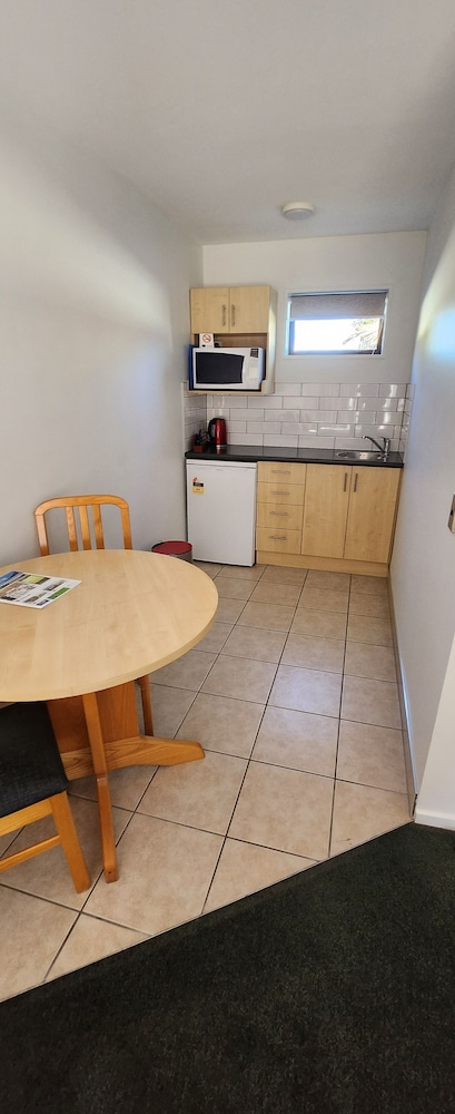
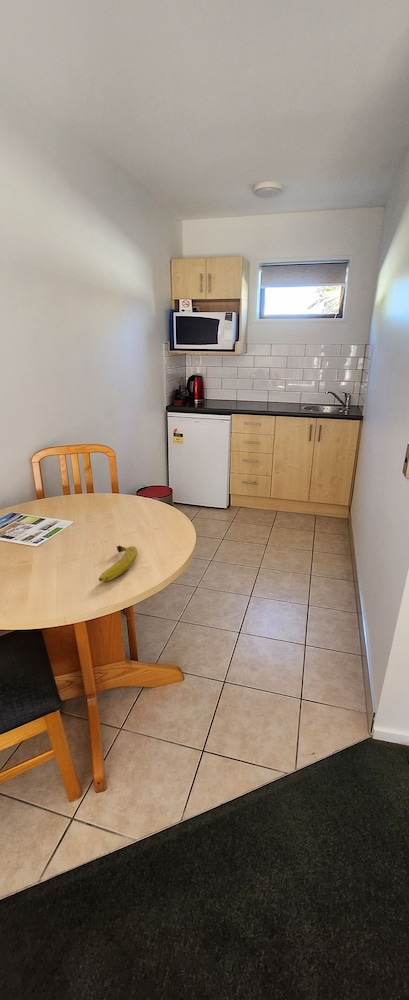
+ fruit [98,545,138,582]
